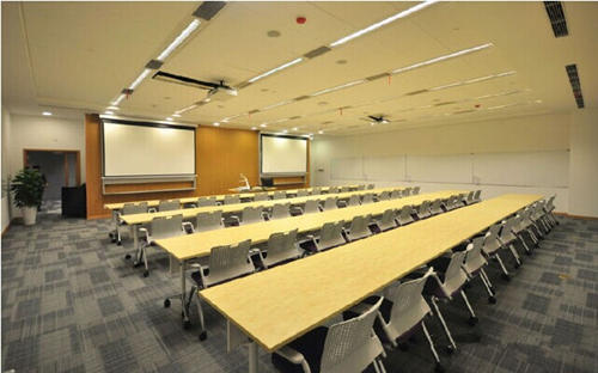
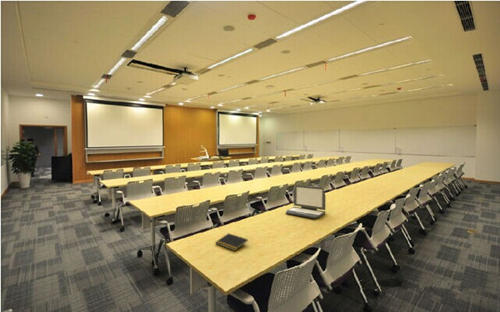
+ laptop [285,184,327,219]
+ notepad [214,232,249,252]
